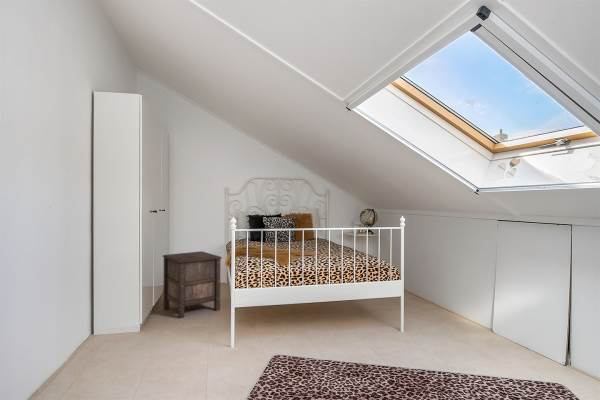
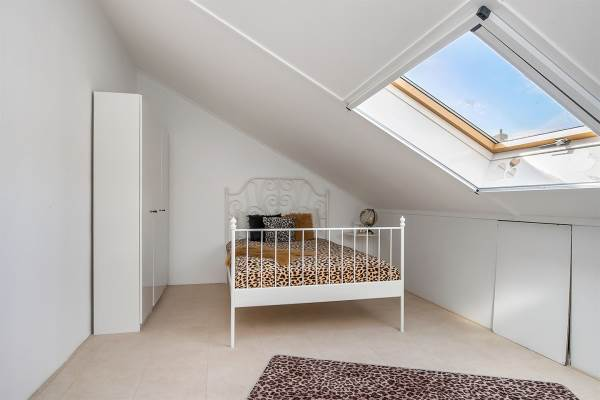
- nightstand [161,250,223,319]
